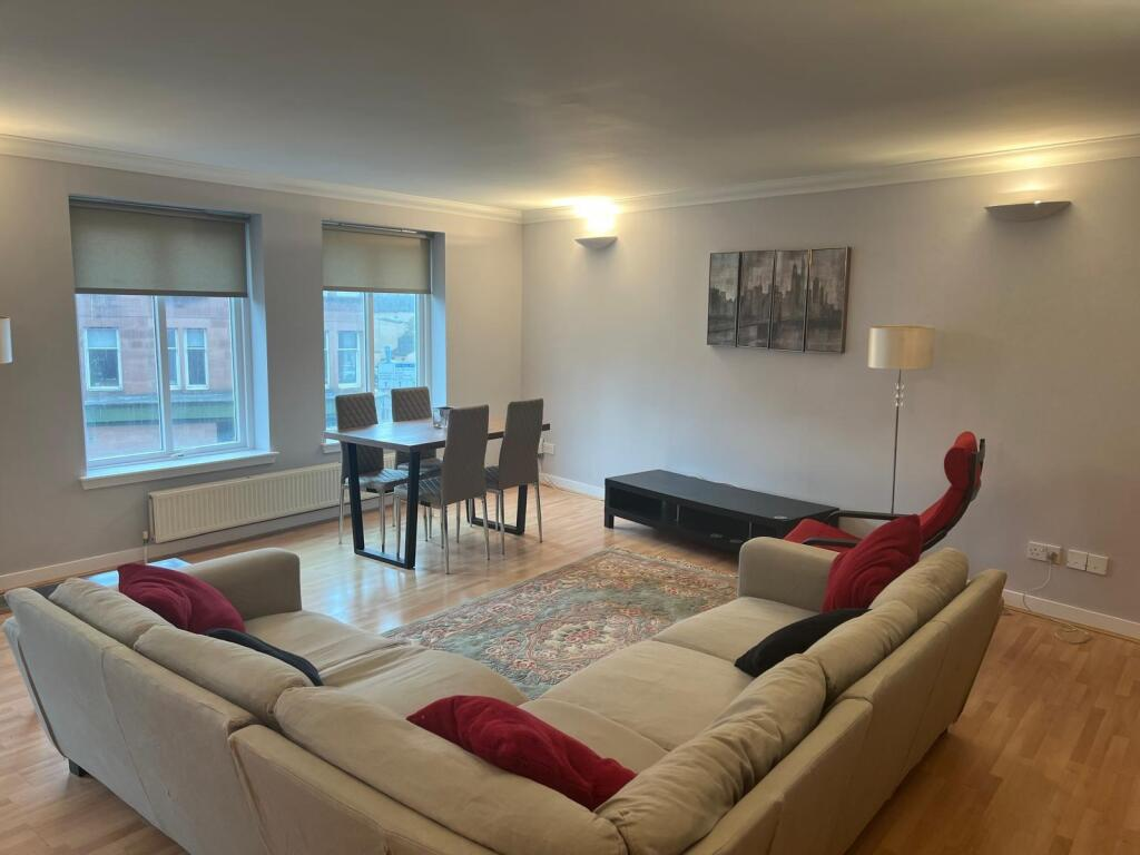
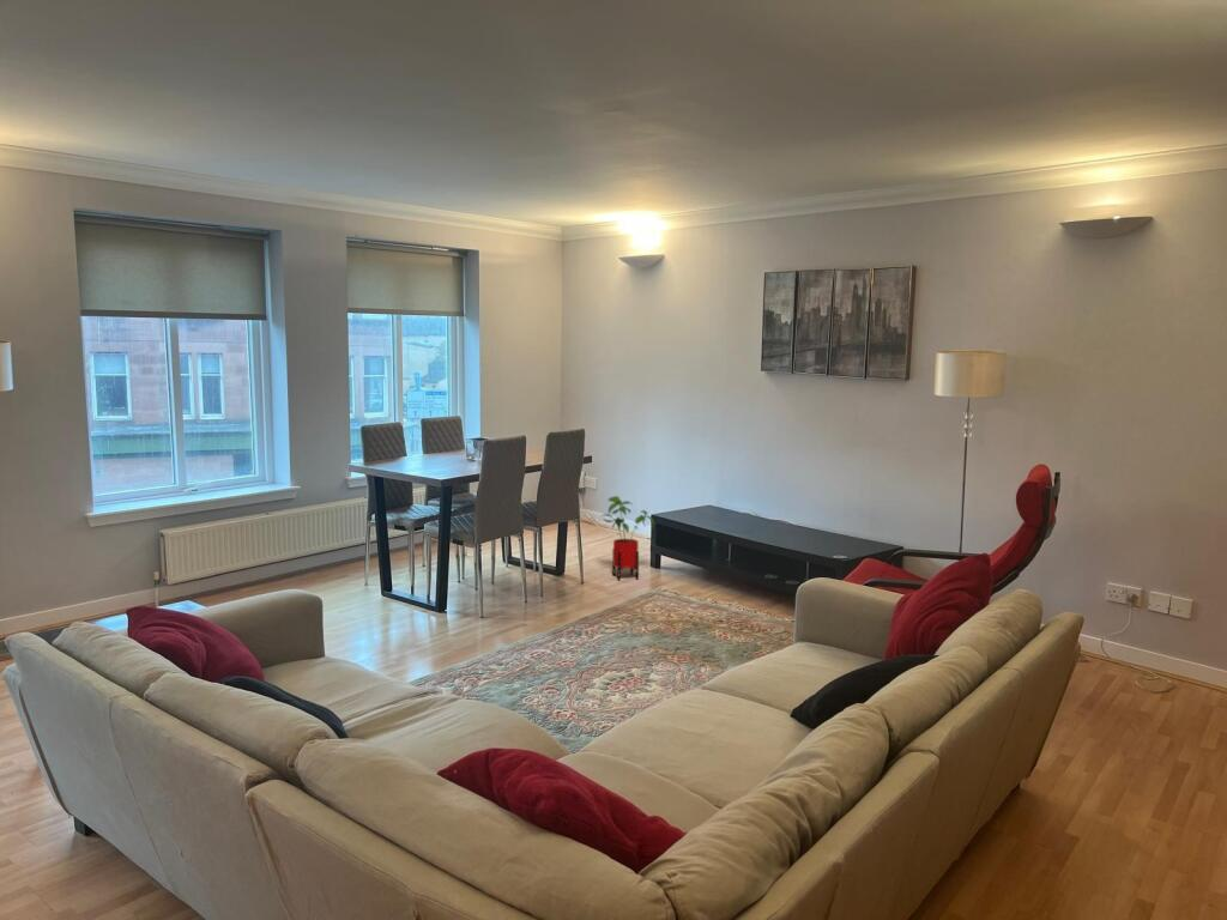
+ house plant [599,495,655,581]
